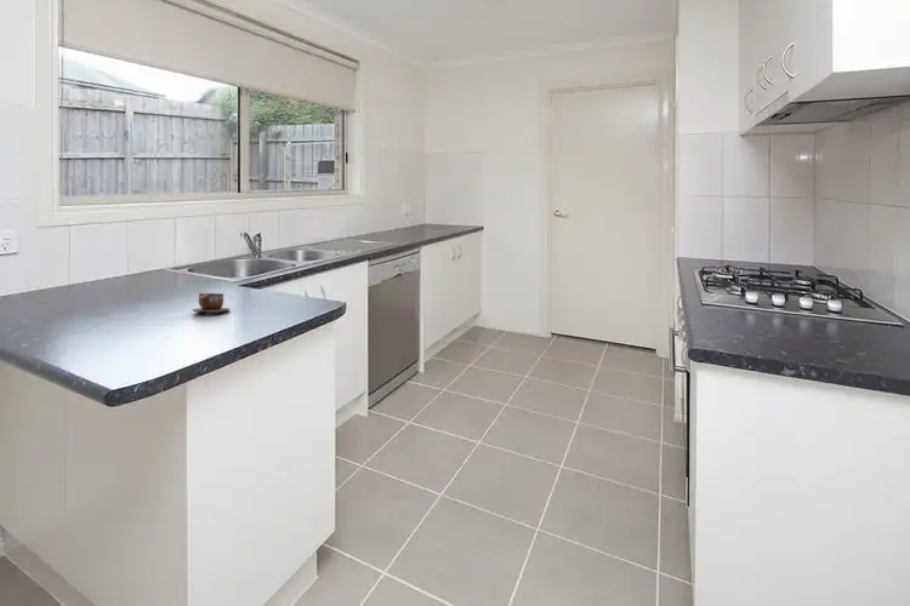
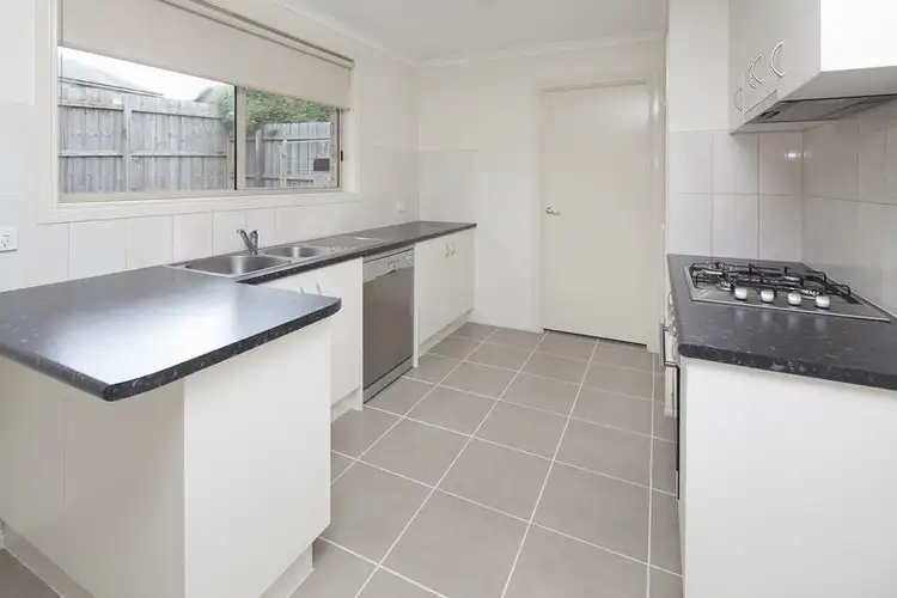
- cup [192,292,231,314]
